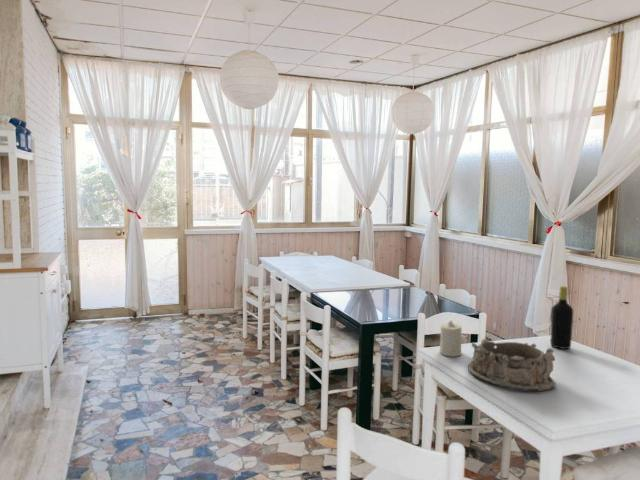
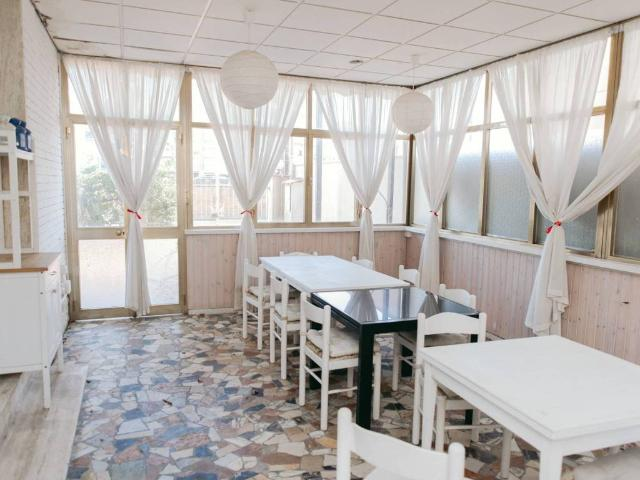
- candle [439,320,462,357]
- bottle [550,285,574,350]
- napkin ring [467,338,557,392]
